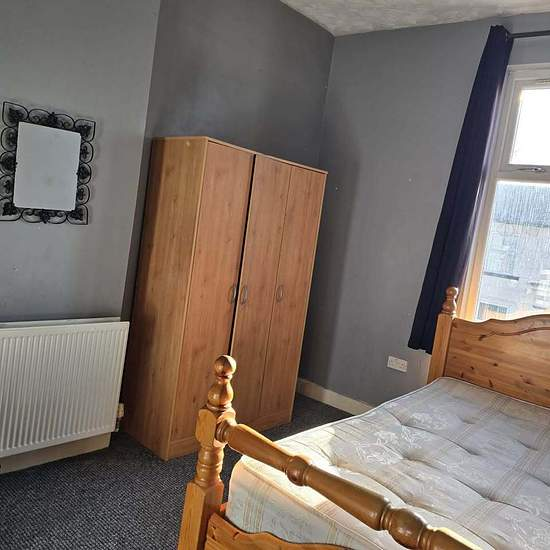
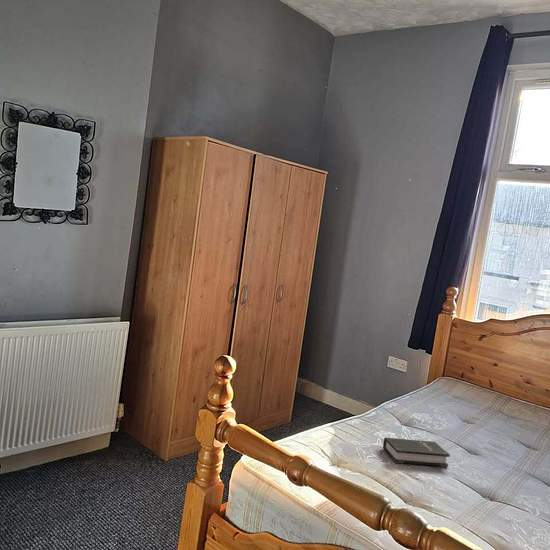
+ hardback book [382,437,451,468]
